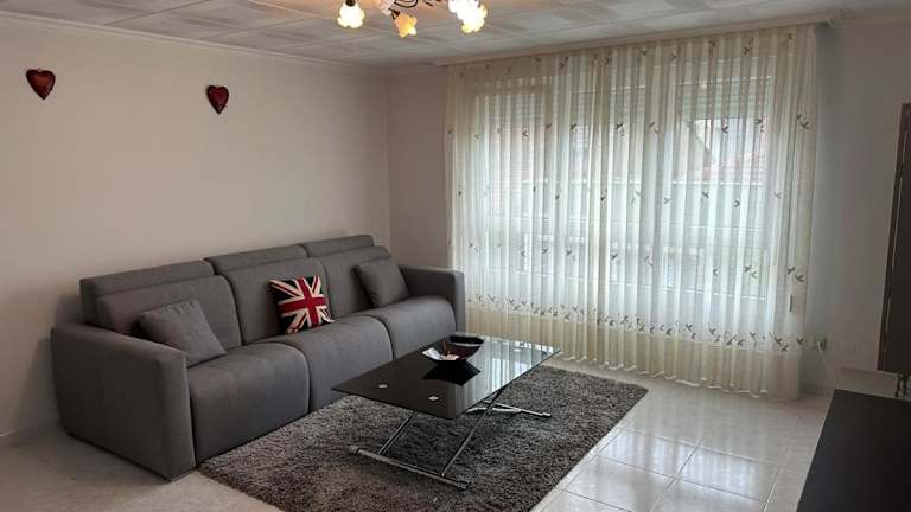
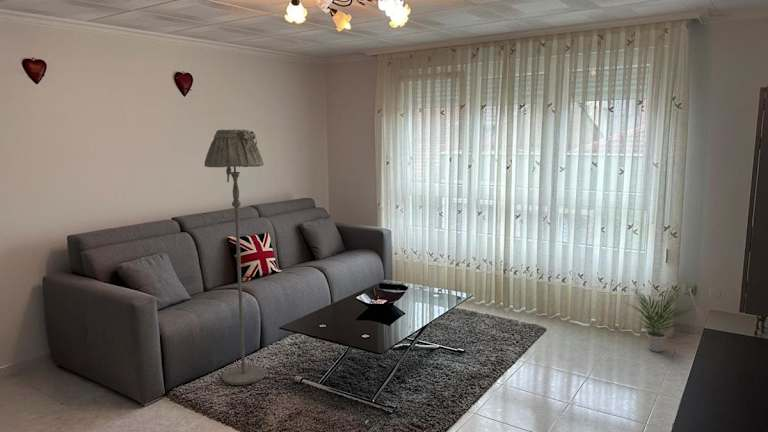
+ floor lamp [204,128,267,386]
+ potted plant [624,284,693,353]
